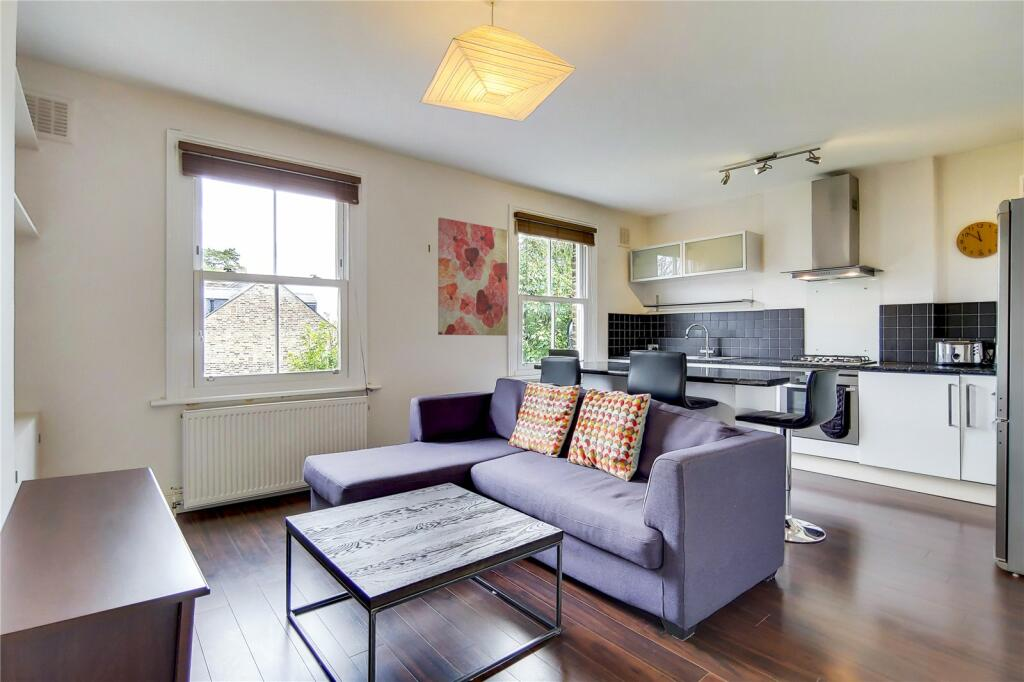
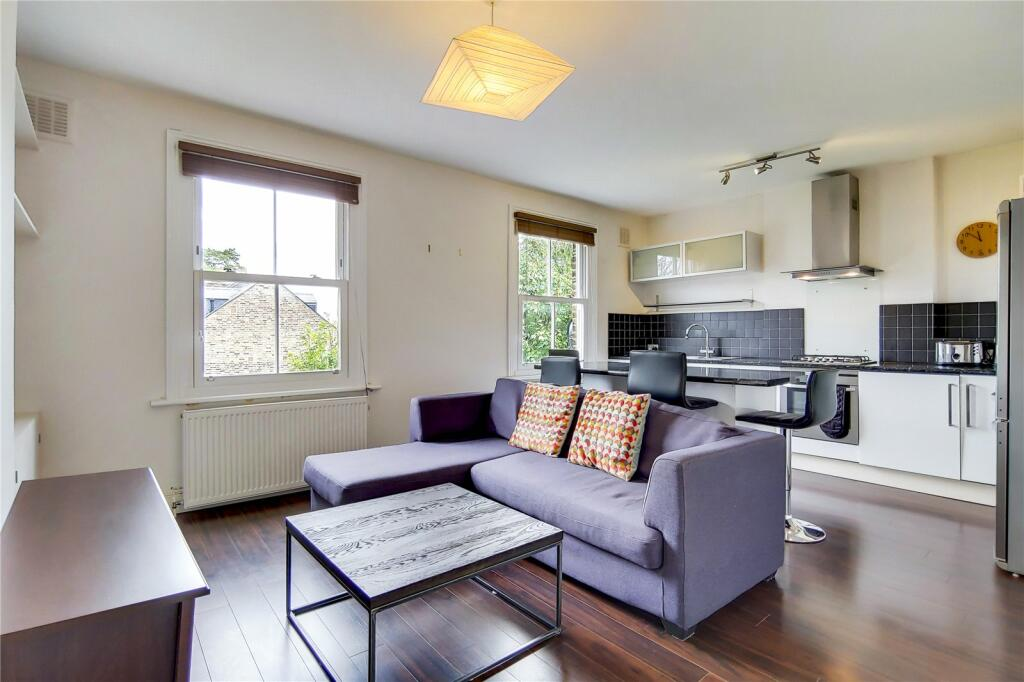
- wall art [437,217,509,337]
